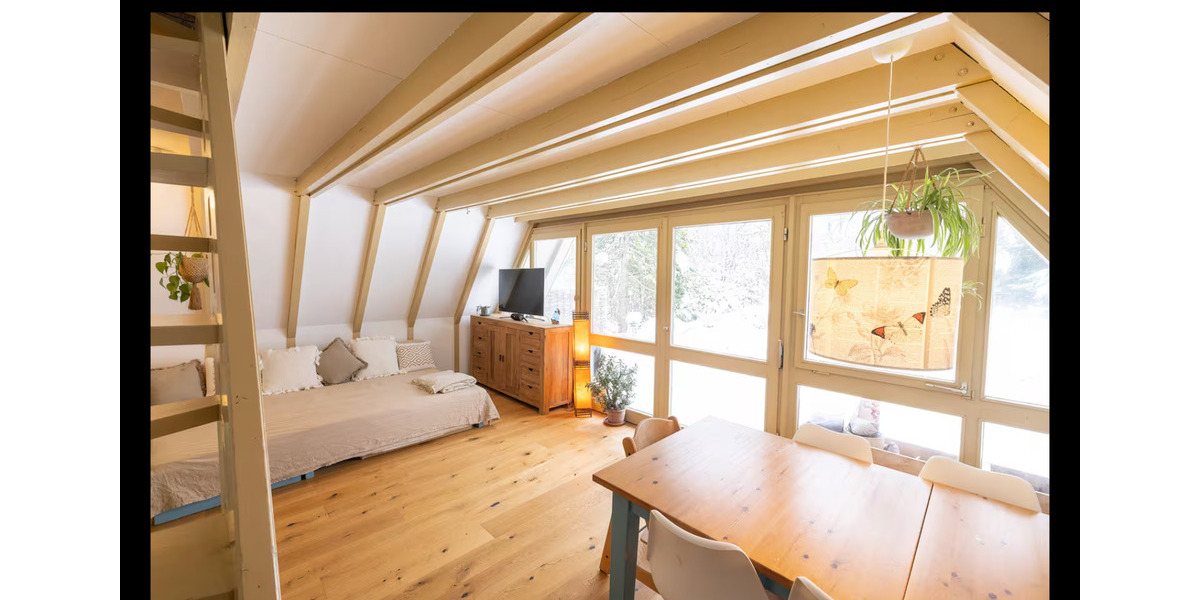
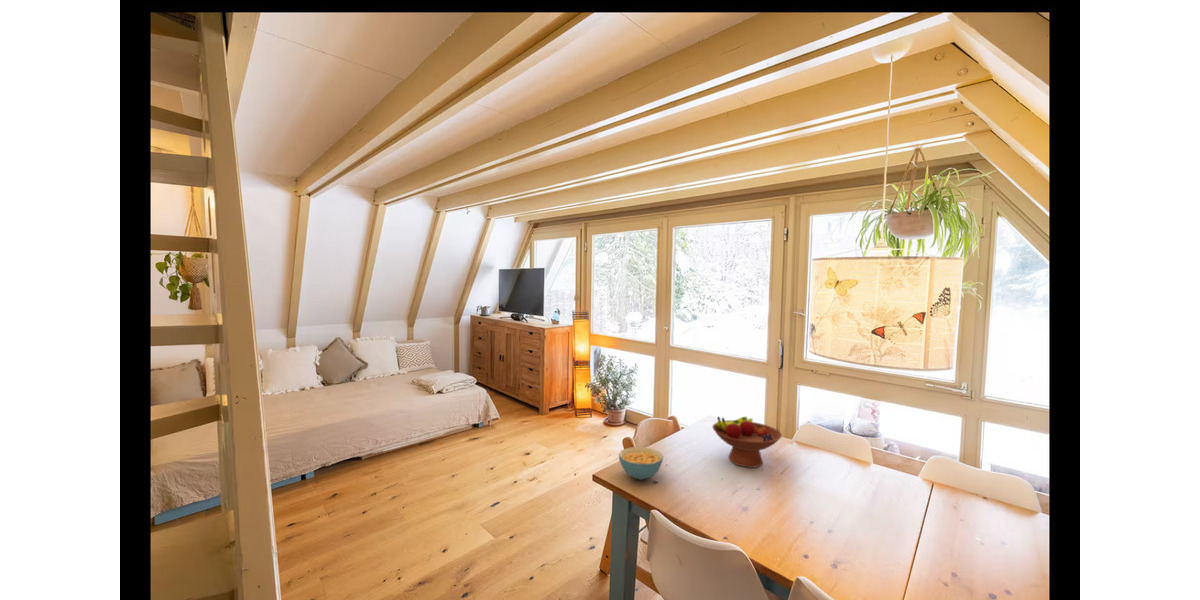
+ cereal bowl [618,446,664,481]
+ fruit bowl [711,415,783,469]
